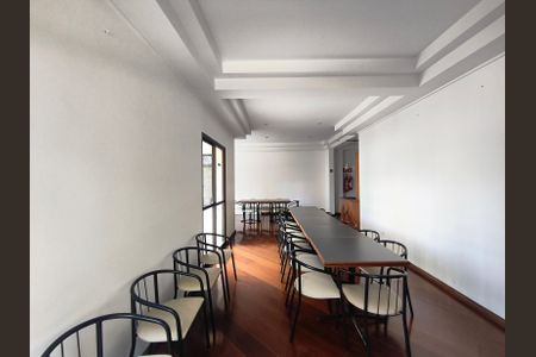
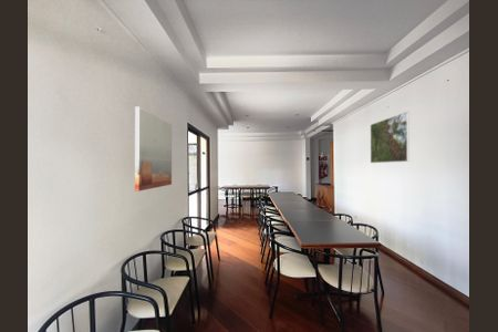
+ wall art [134,105,173,193]
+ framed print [370,111,411,164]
